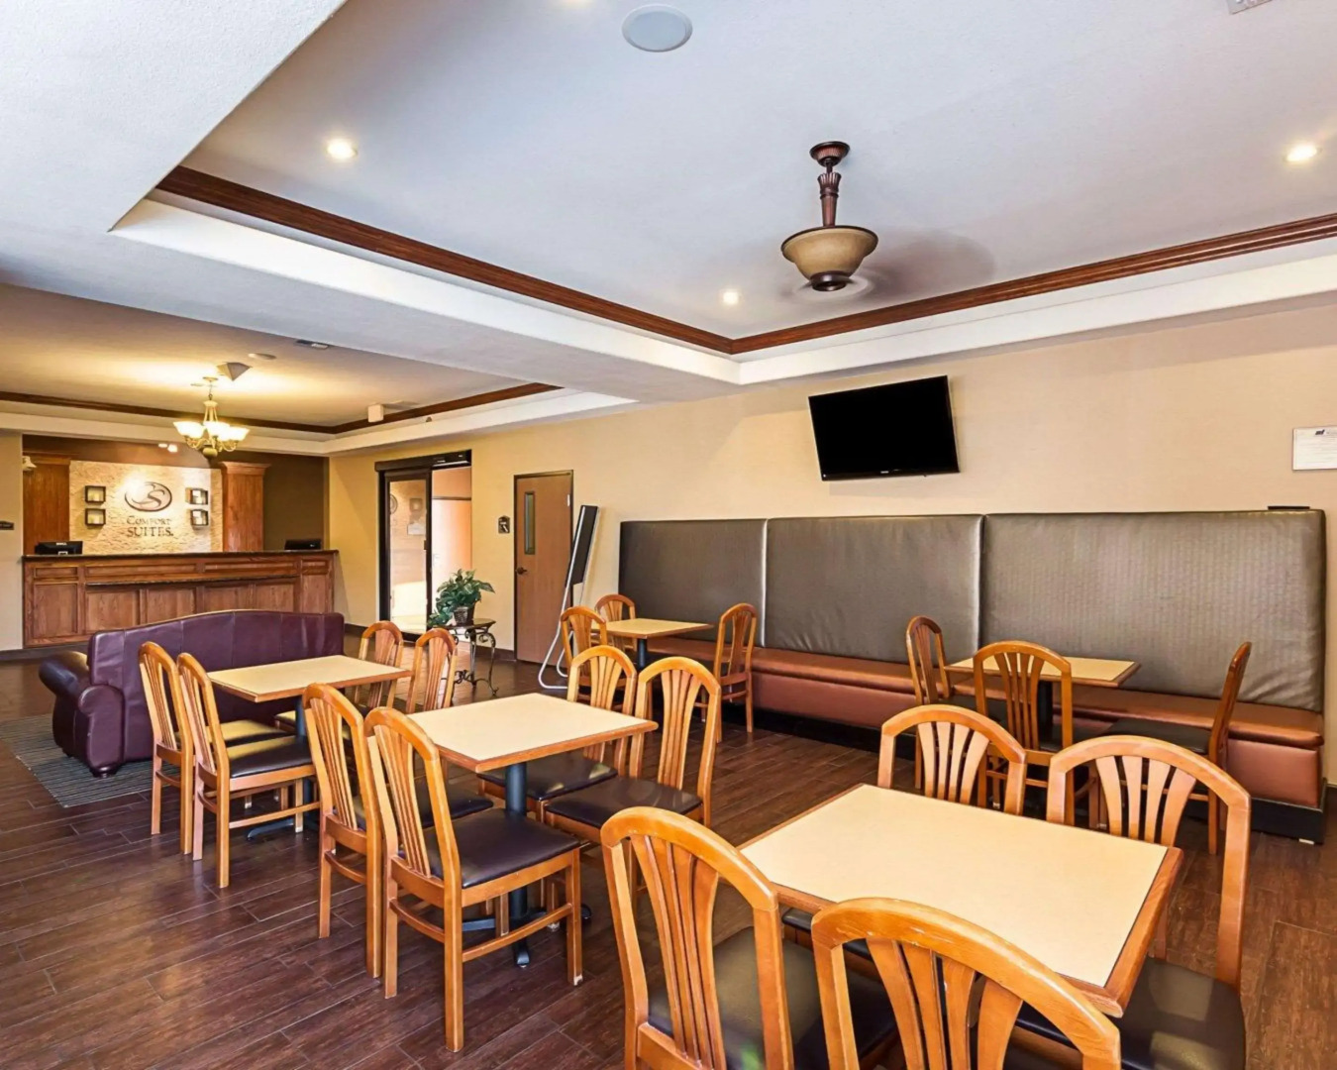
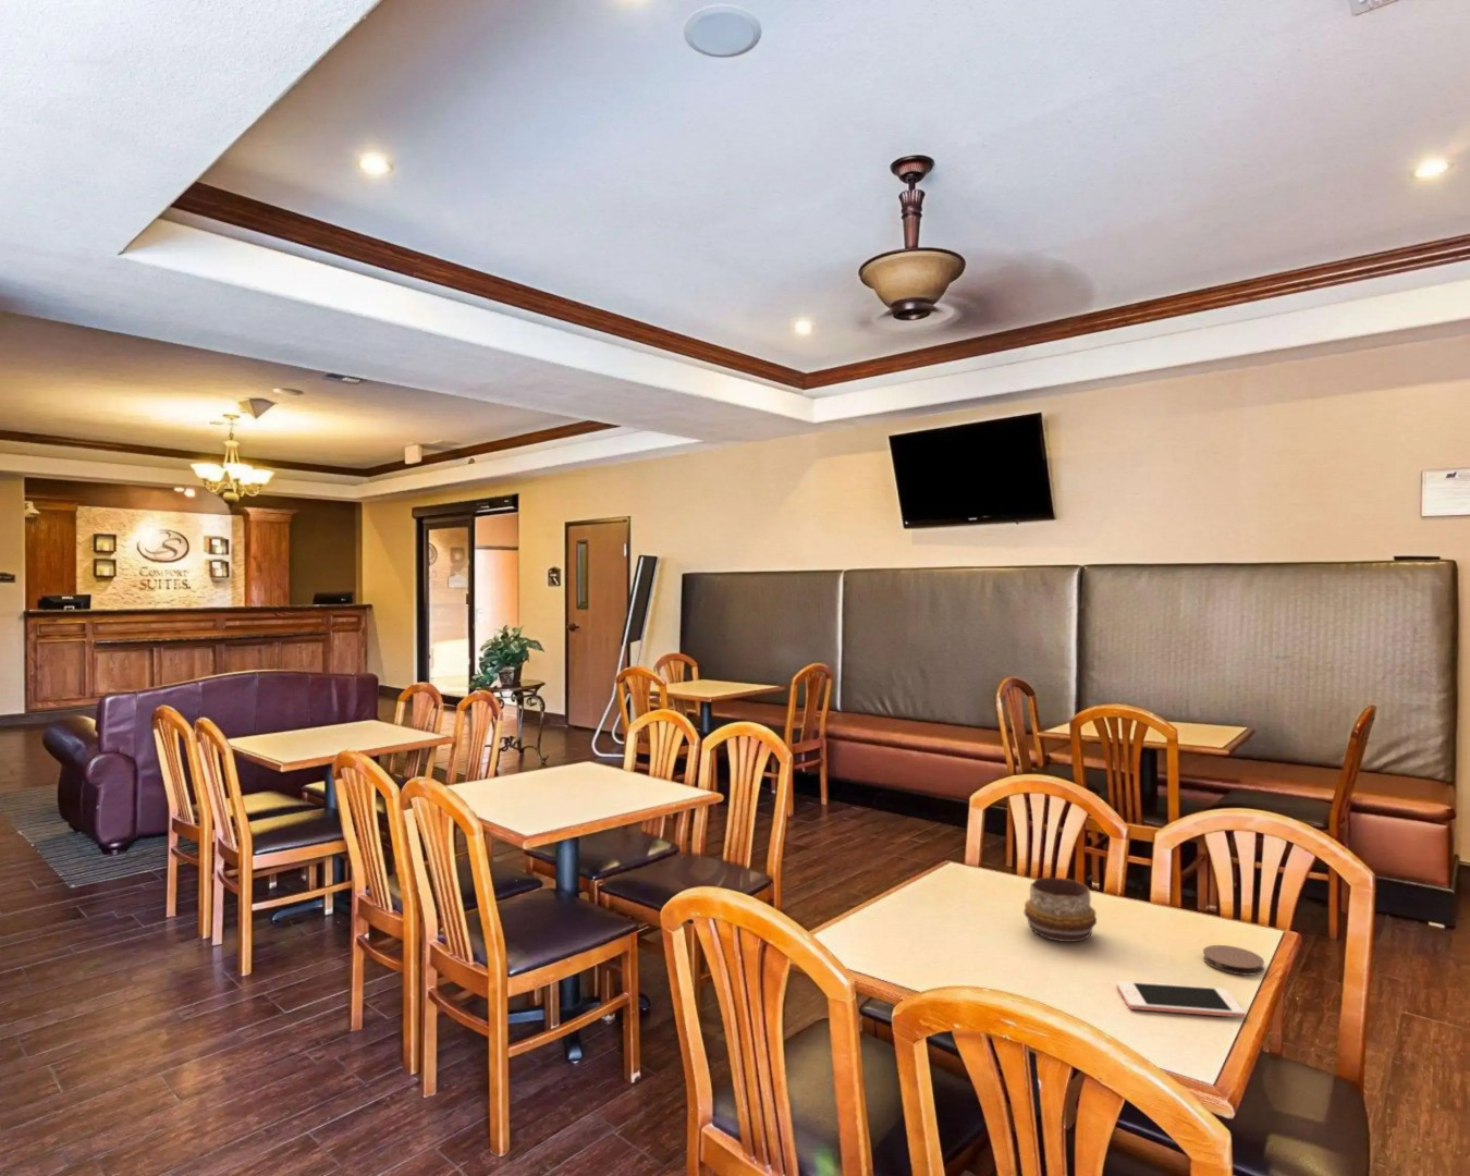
+ coaster [1202,944,1265,977]
+ decorative bowl [1024,876,1098,943]
+ cell phone [1116,980,1247,1019]
